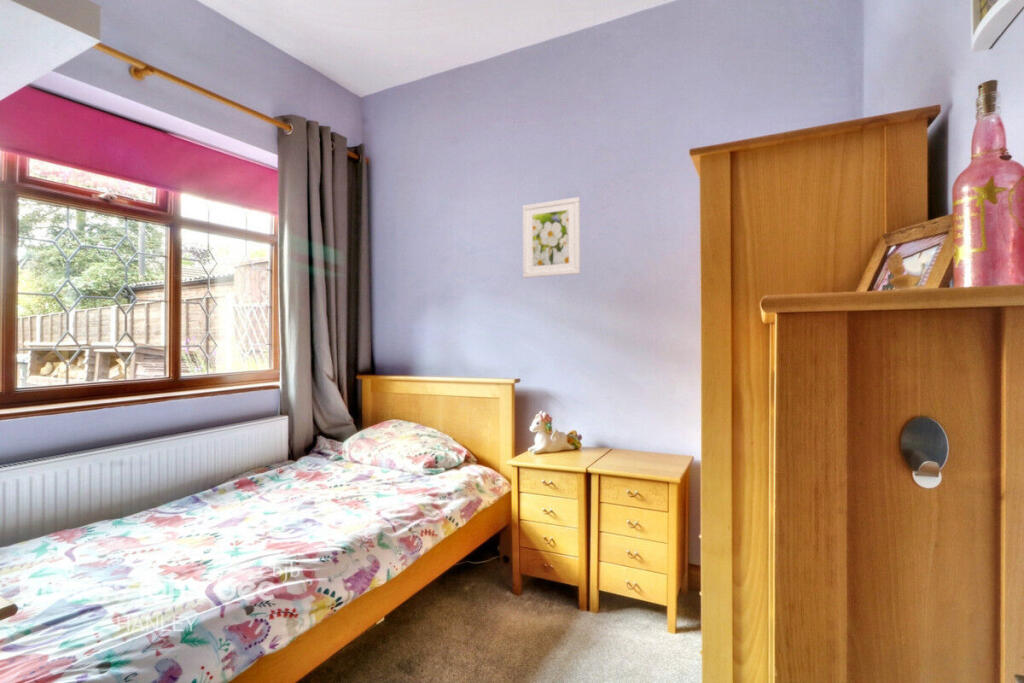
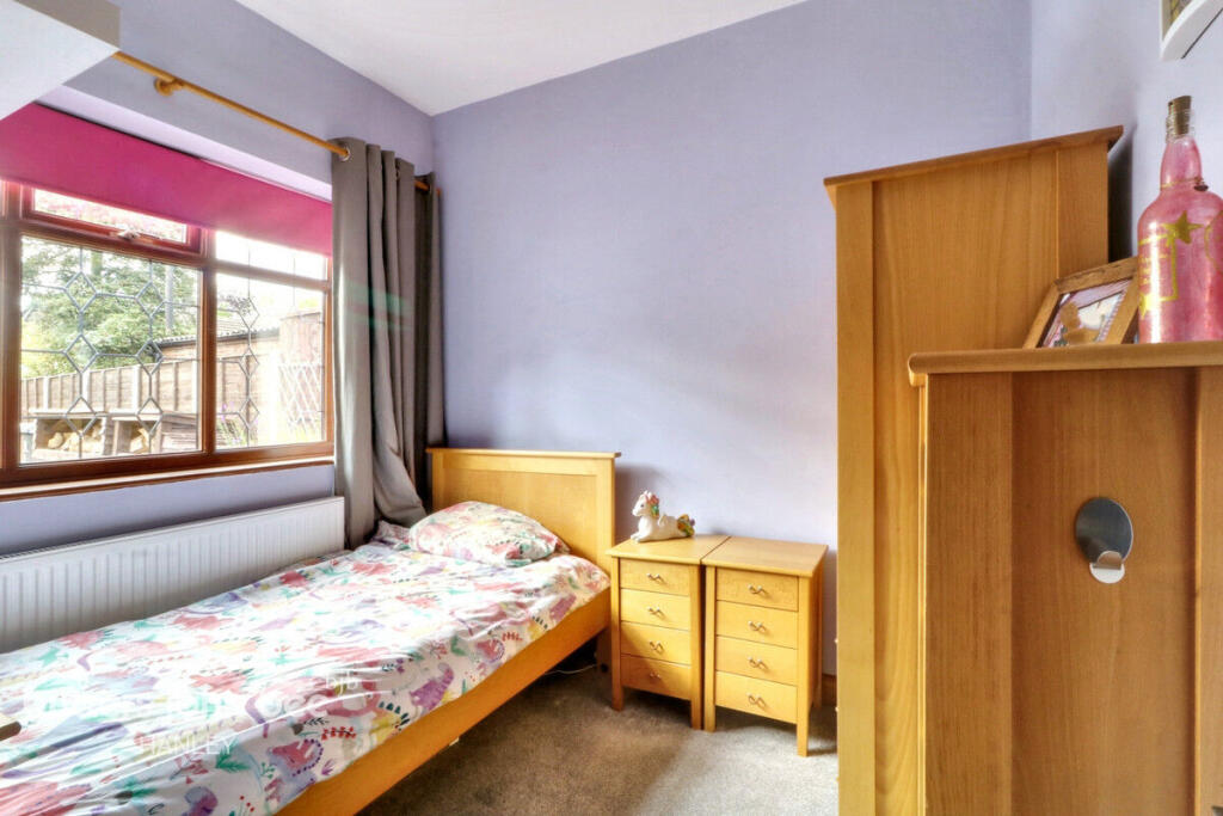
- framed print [522,196,581,279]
